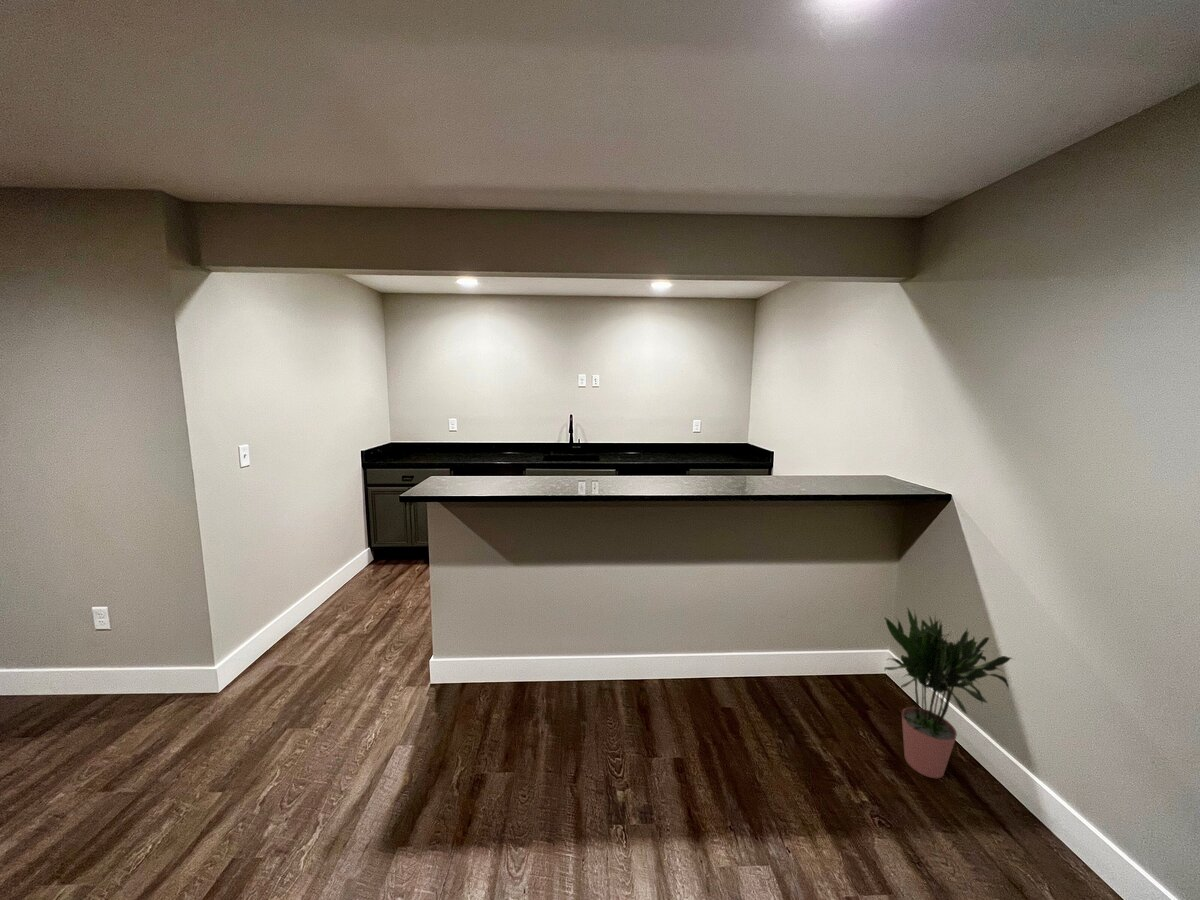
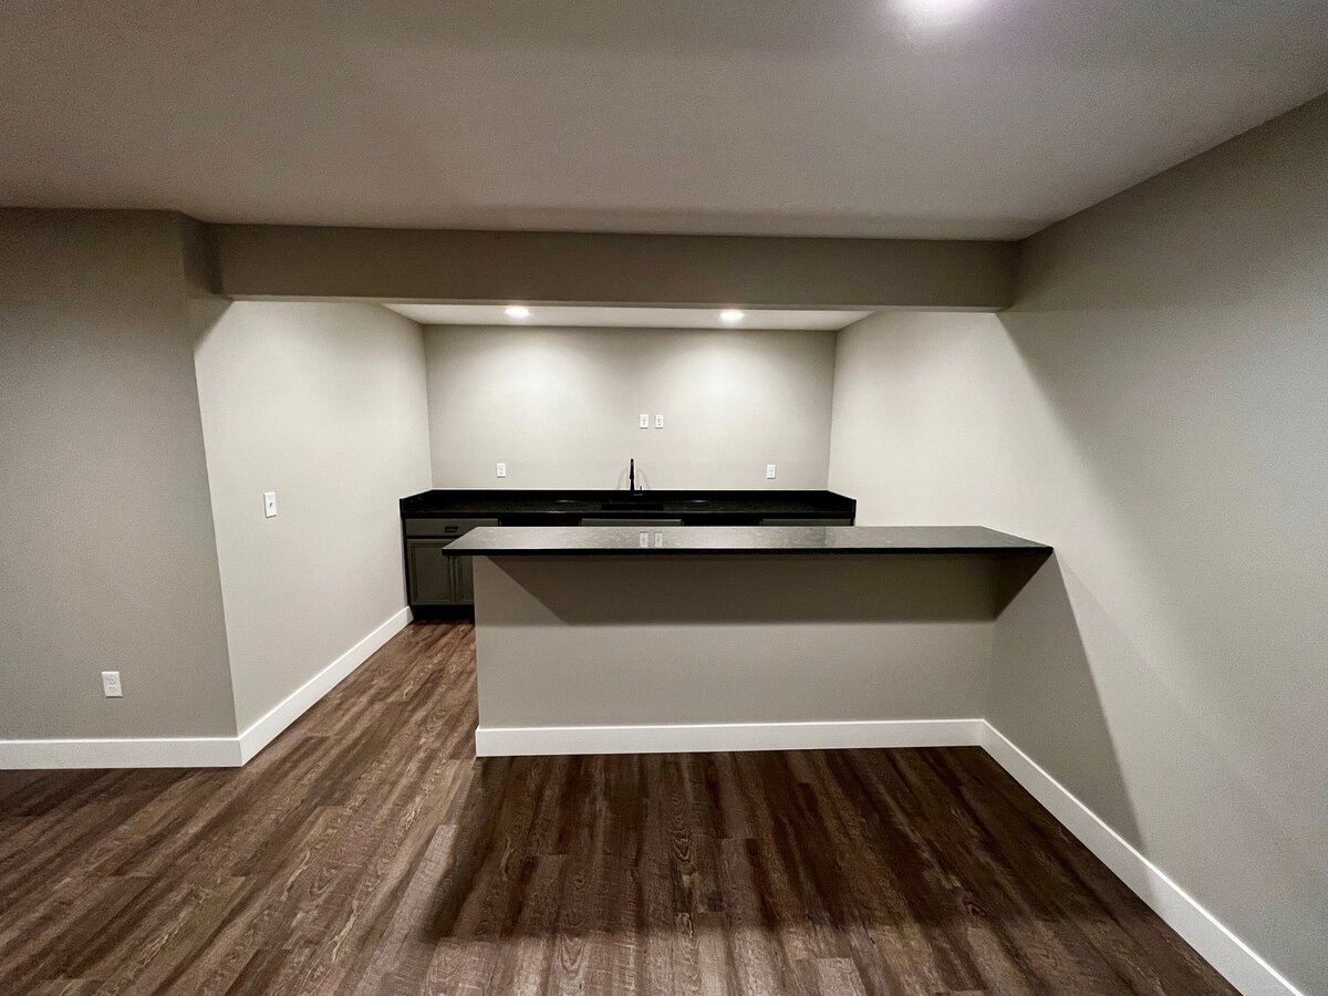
- potted plant [883,606,1014,779]
